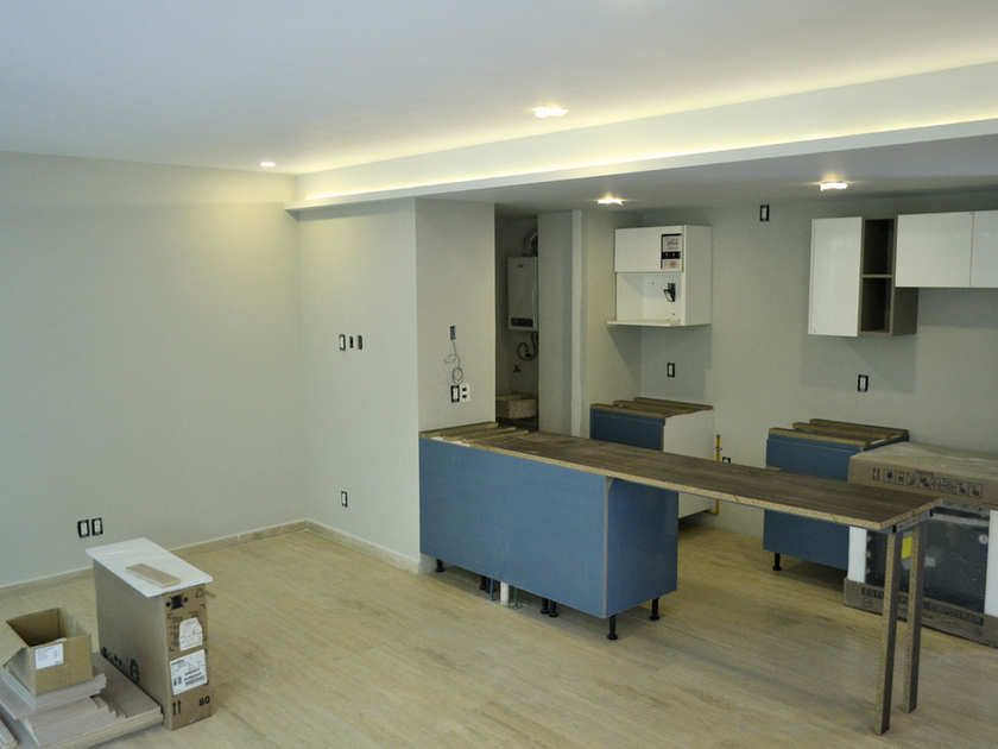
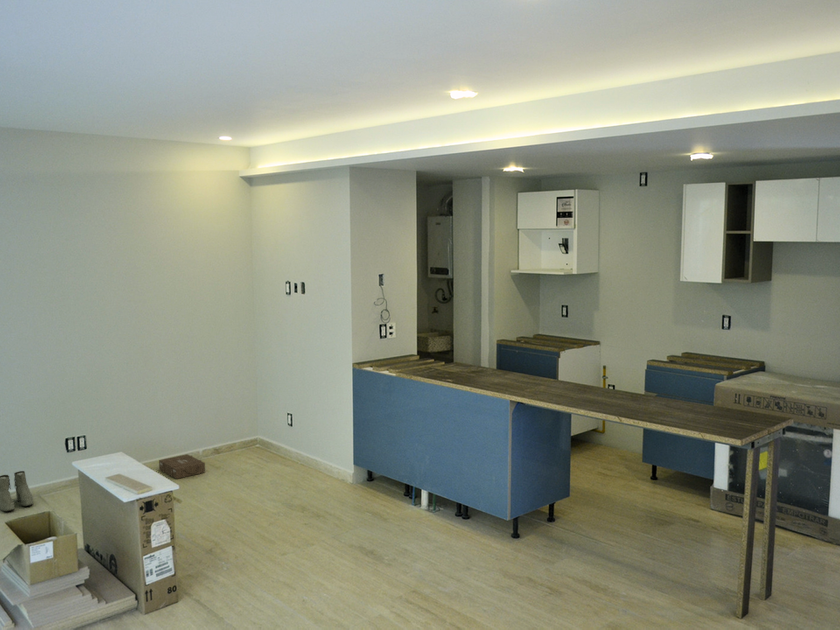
+ boots [0,470,34,512]
+ ammunition box [158,453,206,480]
